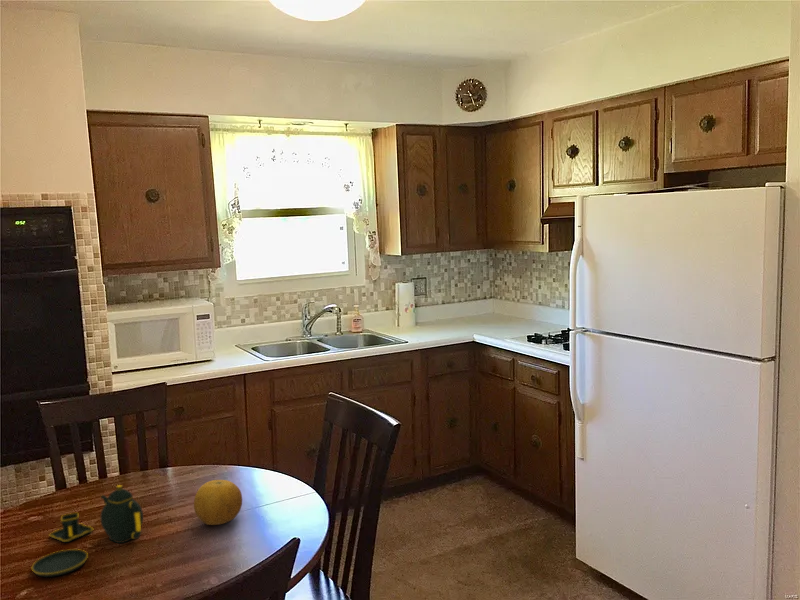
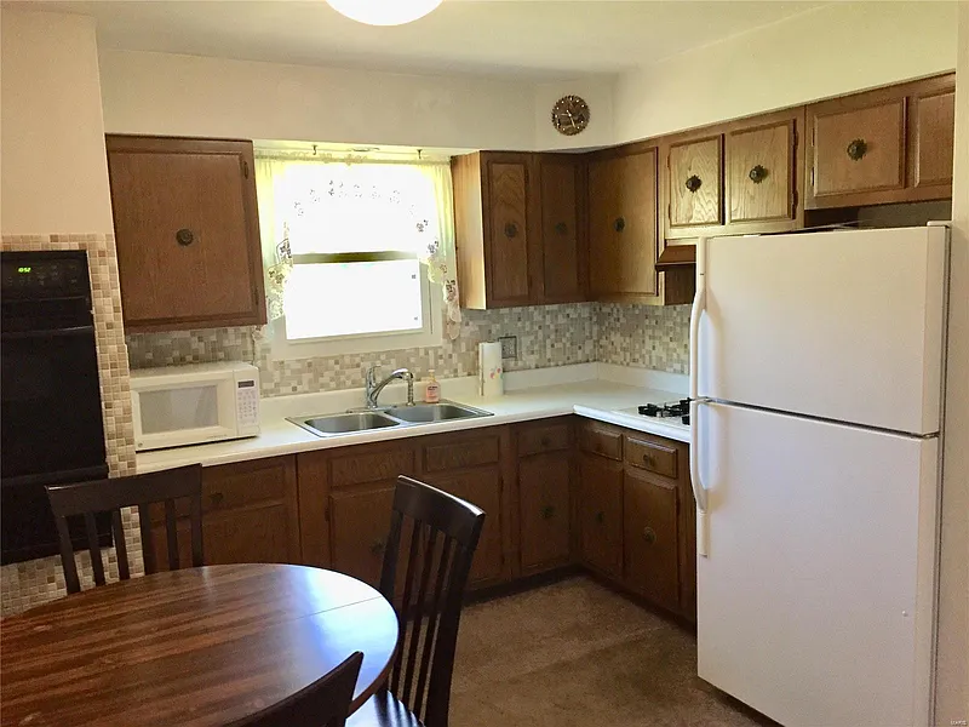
- fruit [193,479,243,526]
- teapot [31,484,144,578]
